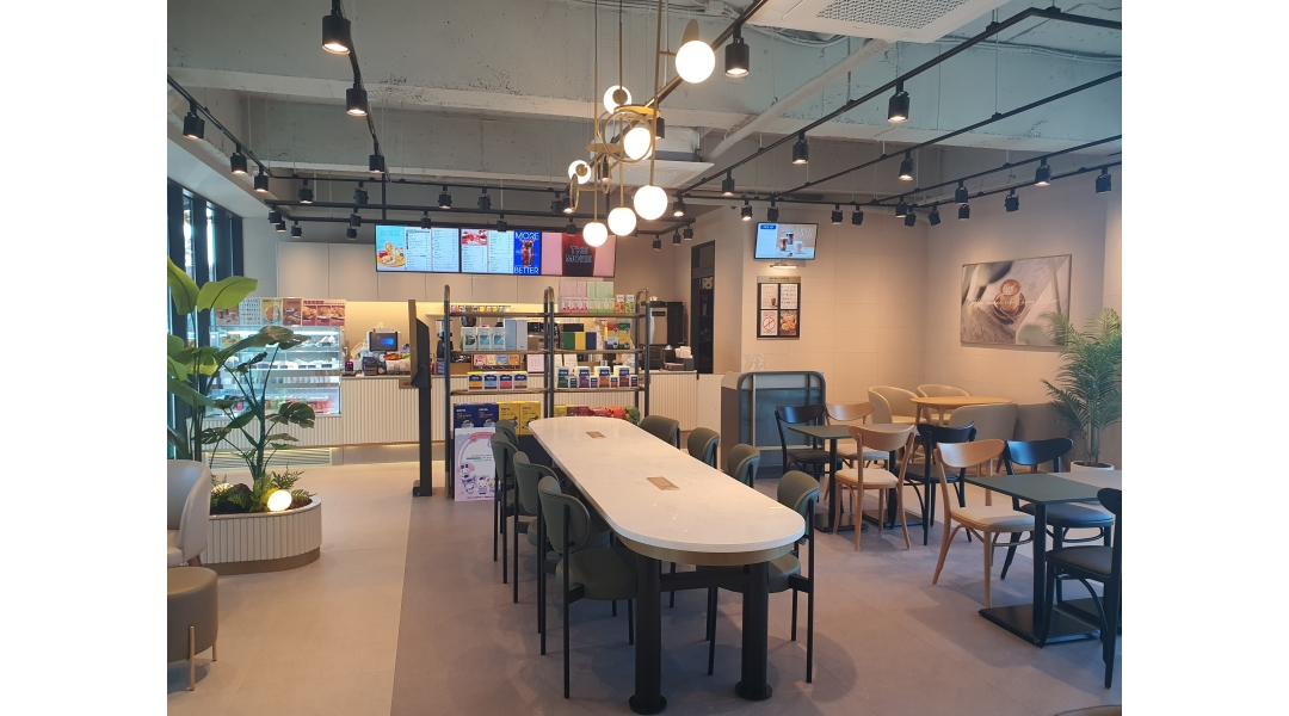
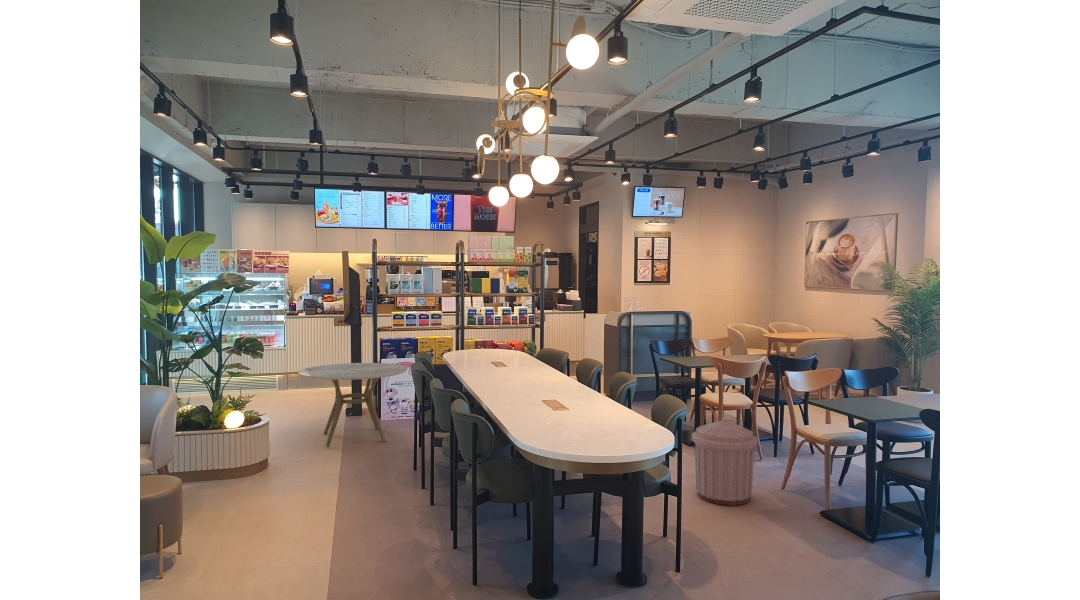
+ trash can [691,418,759,506]
+ dining table [298,362,408,448]
